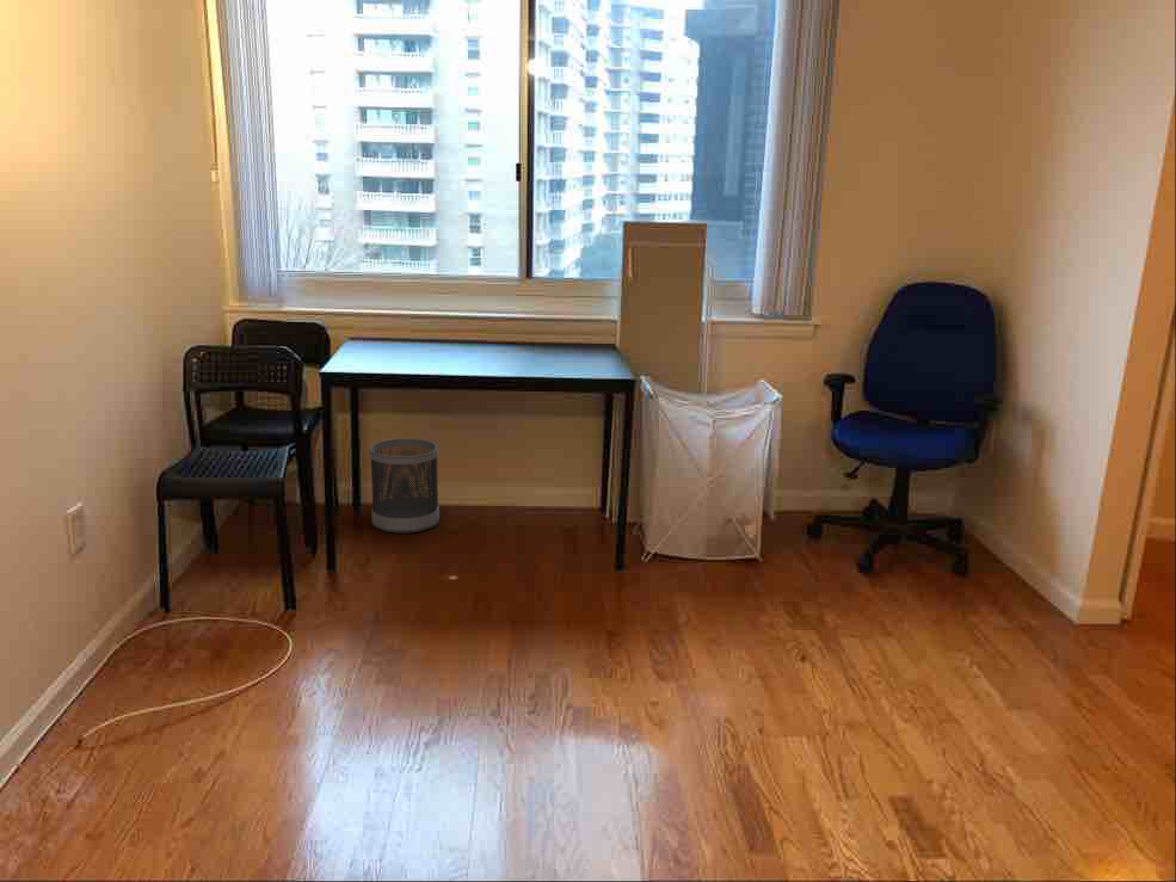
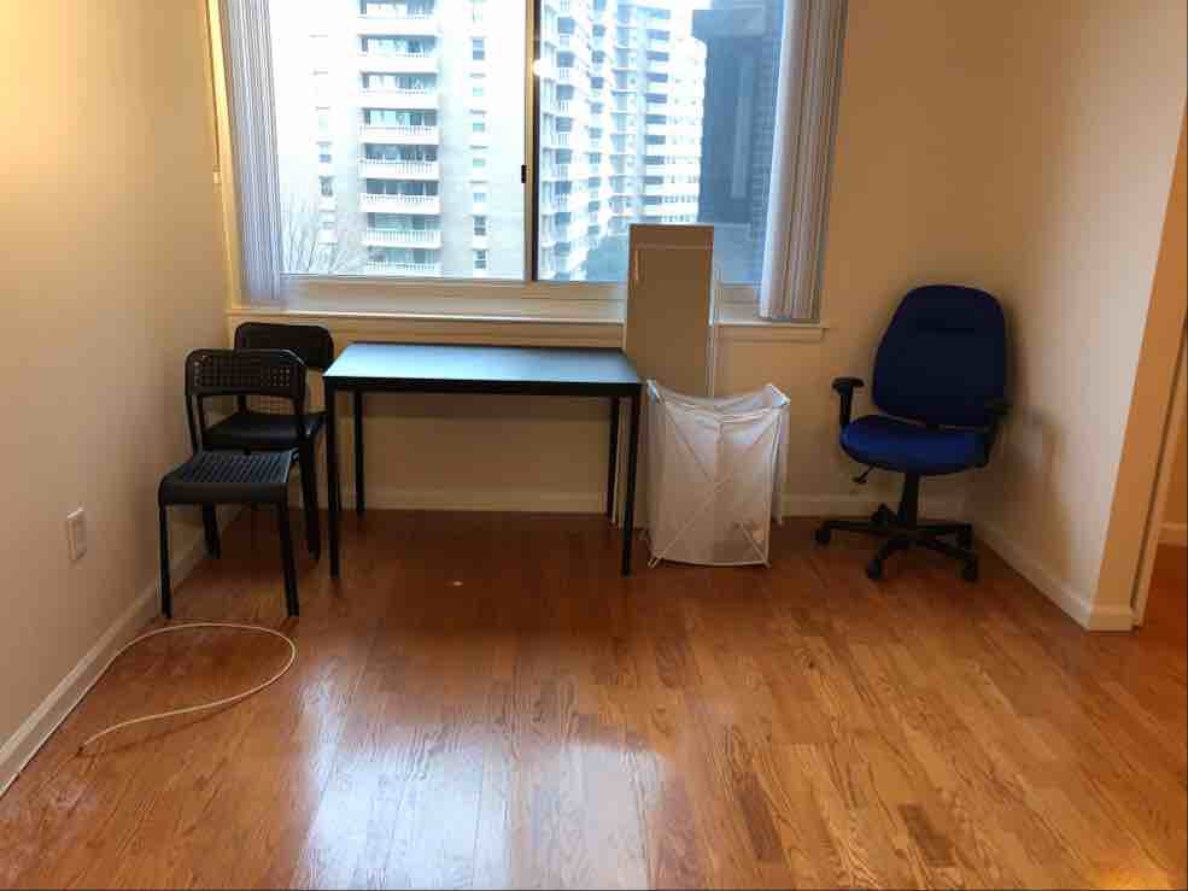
- wastebasket [368,438,441,533]
